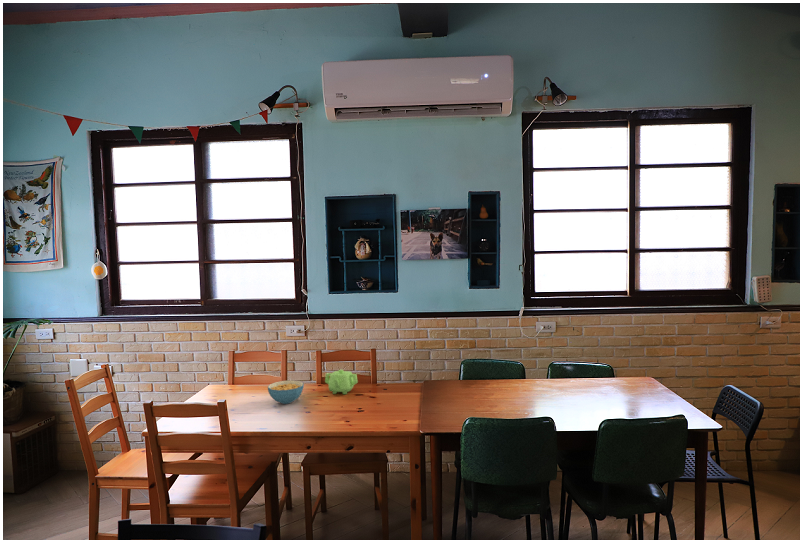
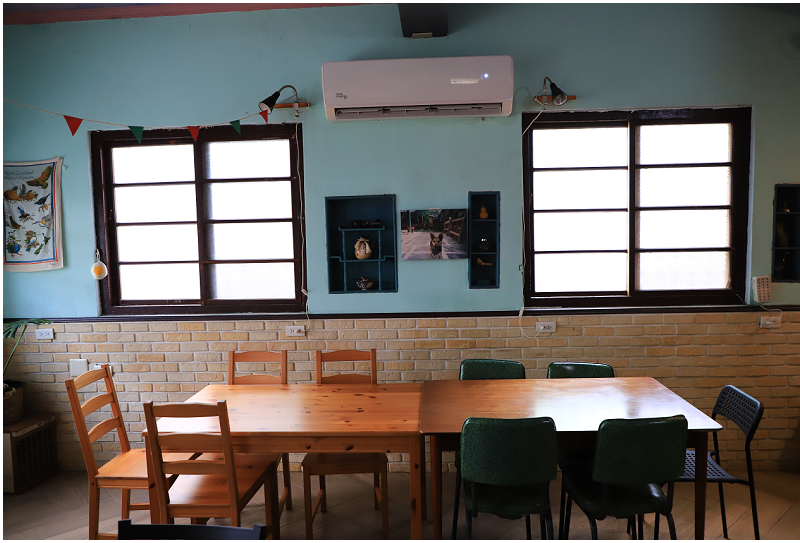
- cereal bowl [267,379,305,405]
- teapot [324,369,359,395]
